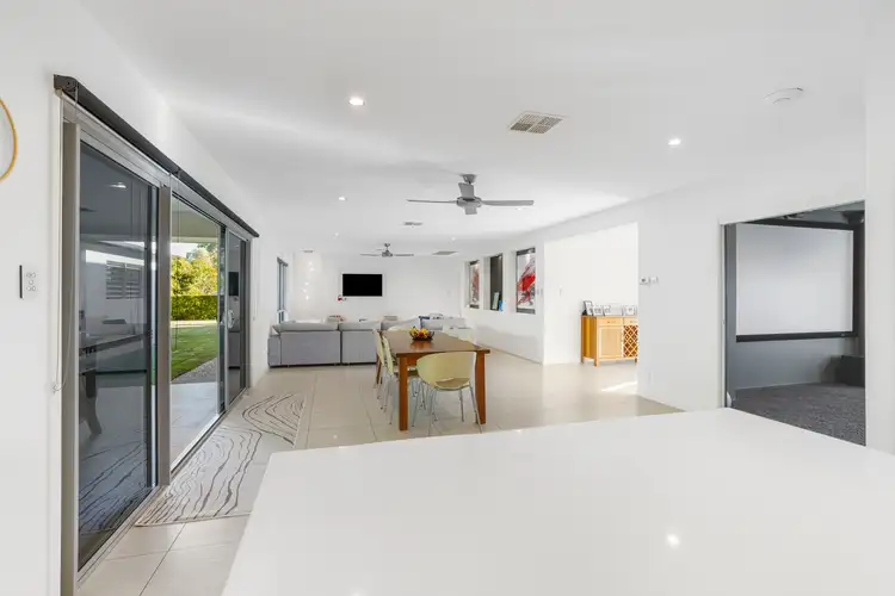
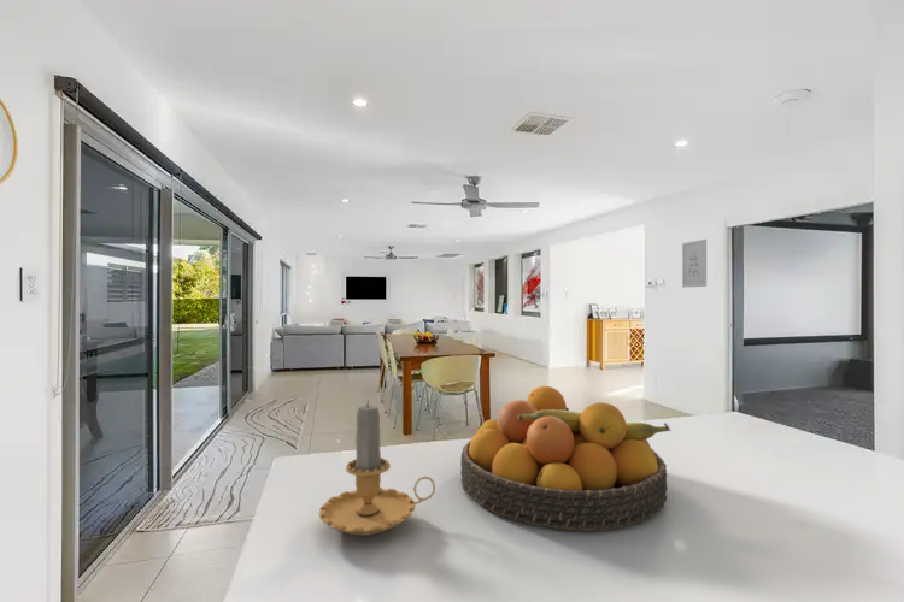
+ fruit bowl [459,385,673,532]
+ wall art [681,238,708,289]
+ candle [318,399,436,537]
